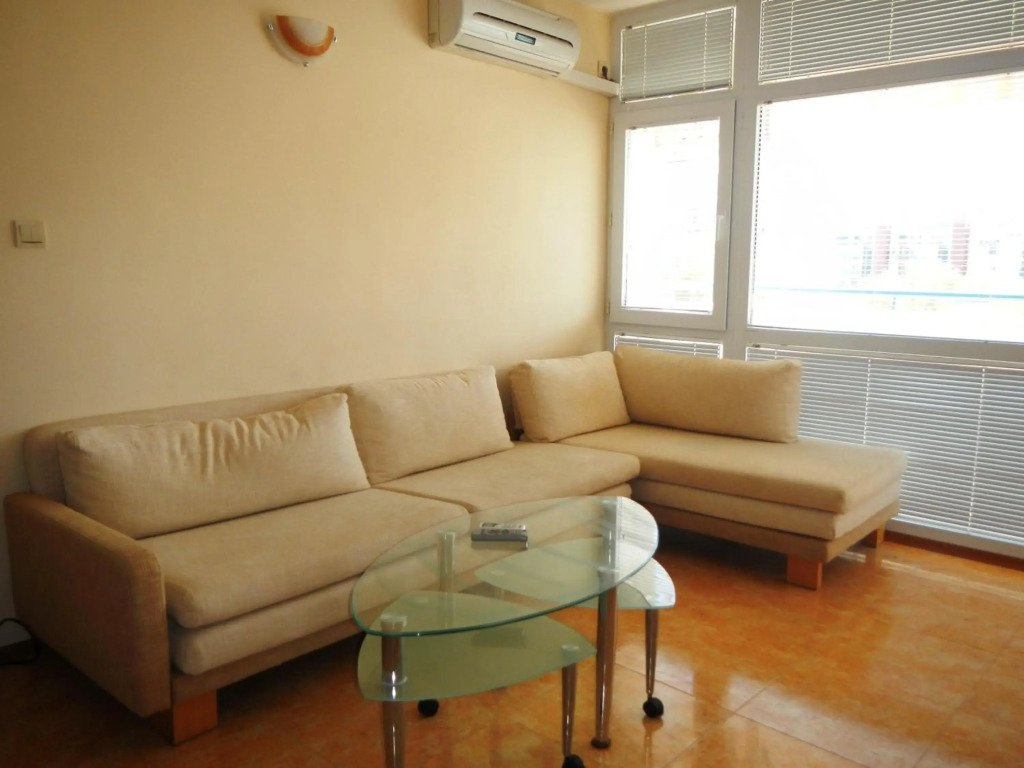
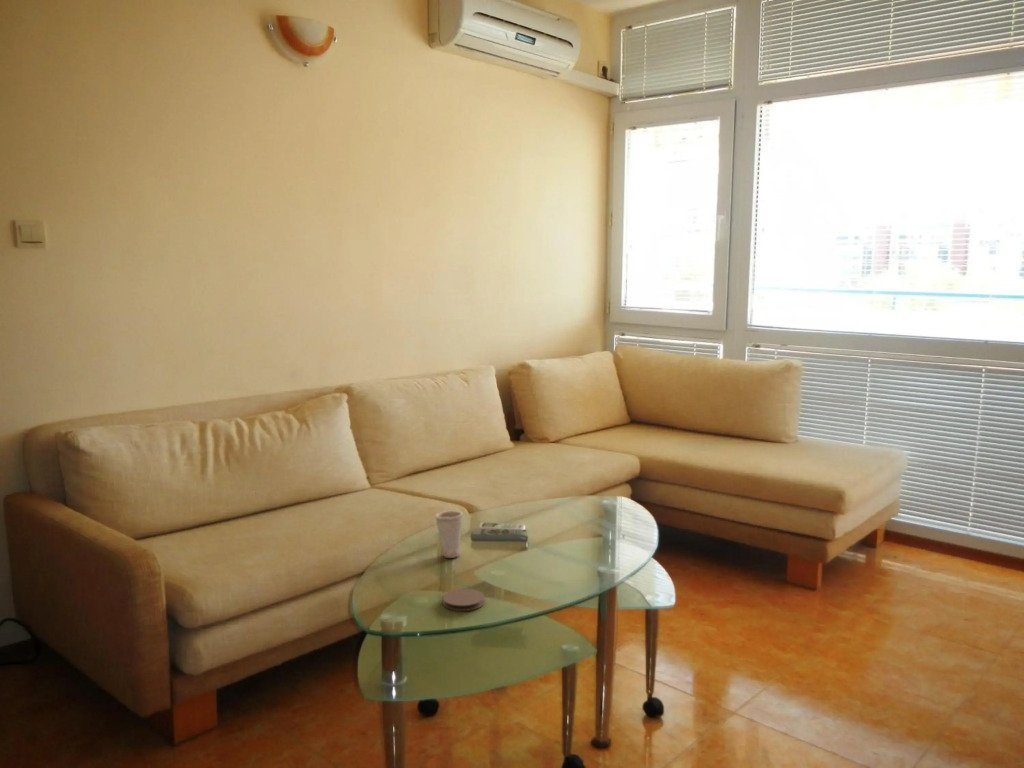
+ cup [434,510,464,559]
+ coaster [442,588,485,612]
